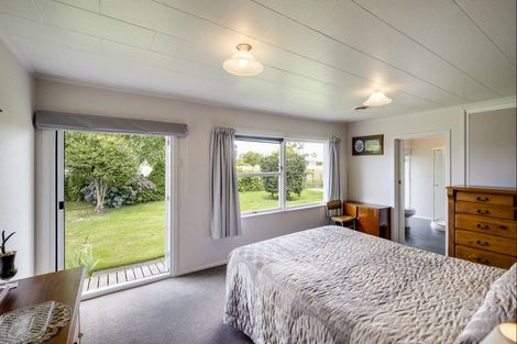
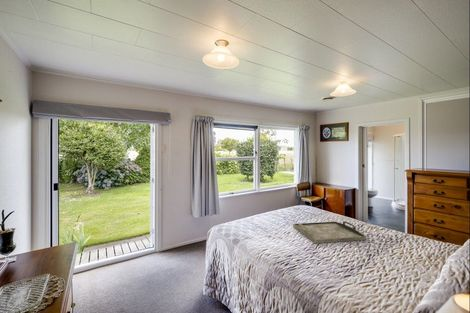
+ serving tray [292,220,367,244]
